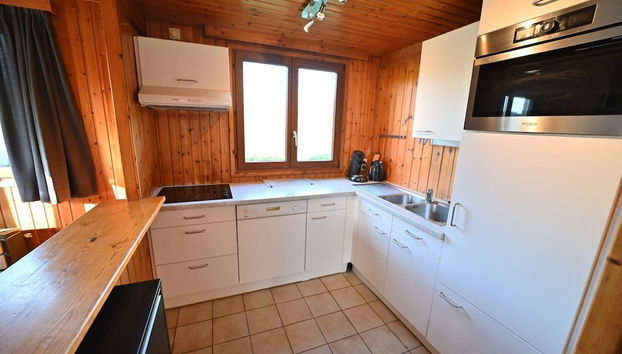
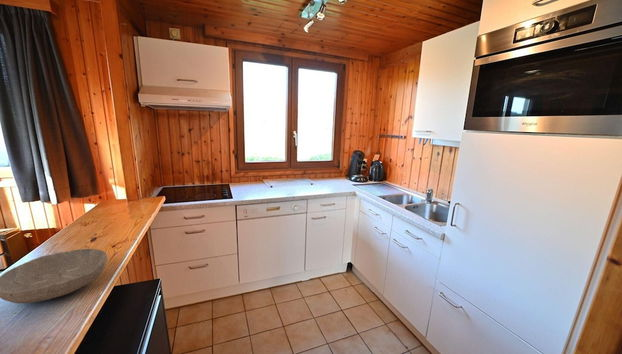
+ bowl [0,248,108,304]
